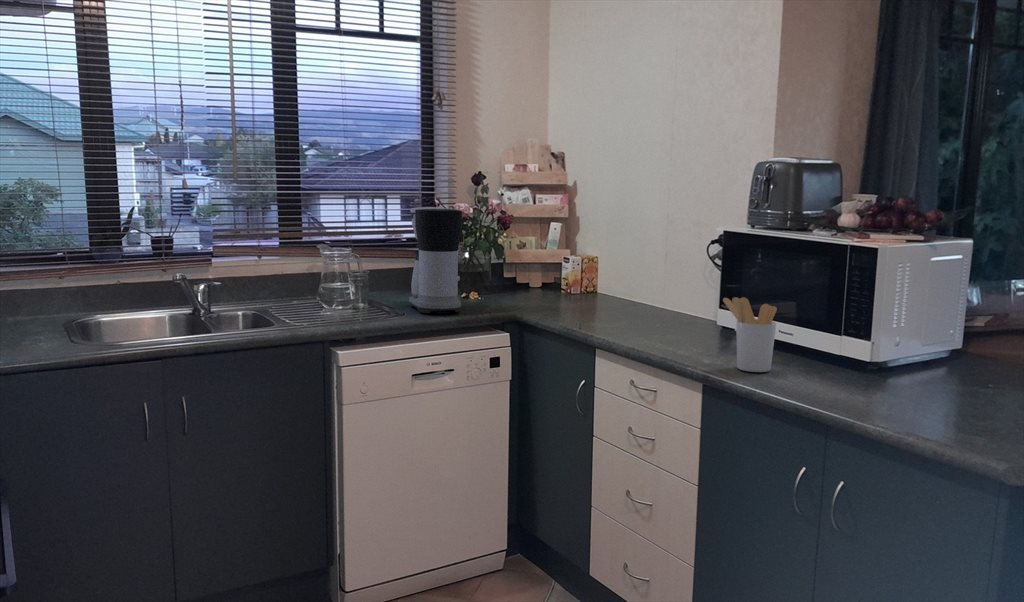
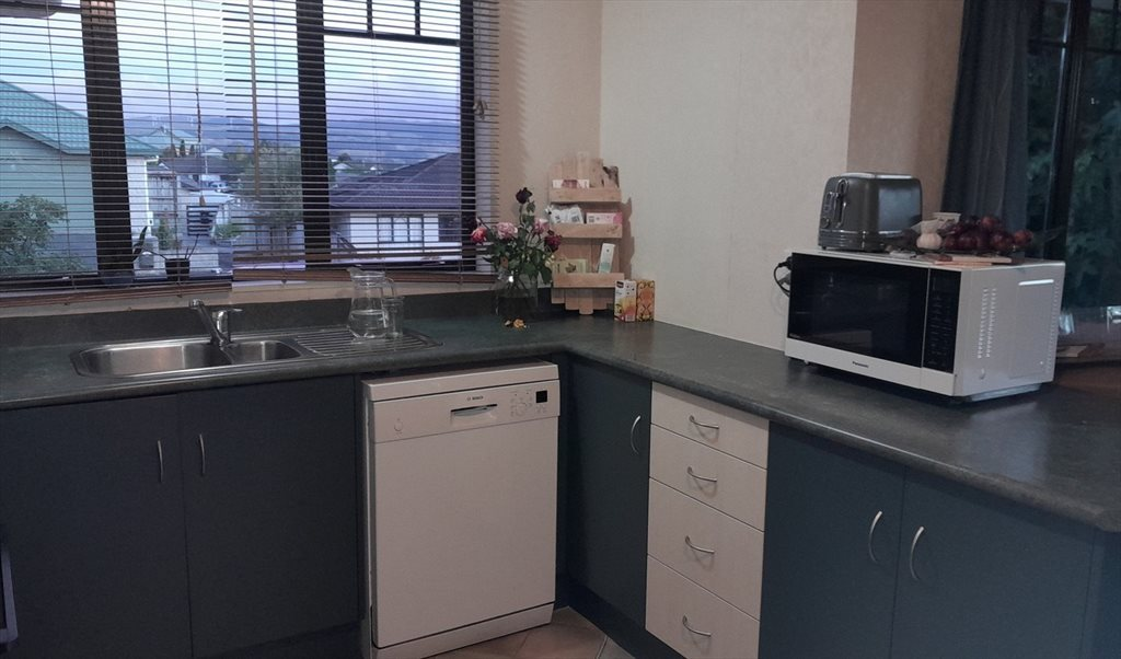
- utensil holder [722,296,778,373]
- coffee maker [408,206,464,314]
